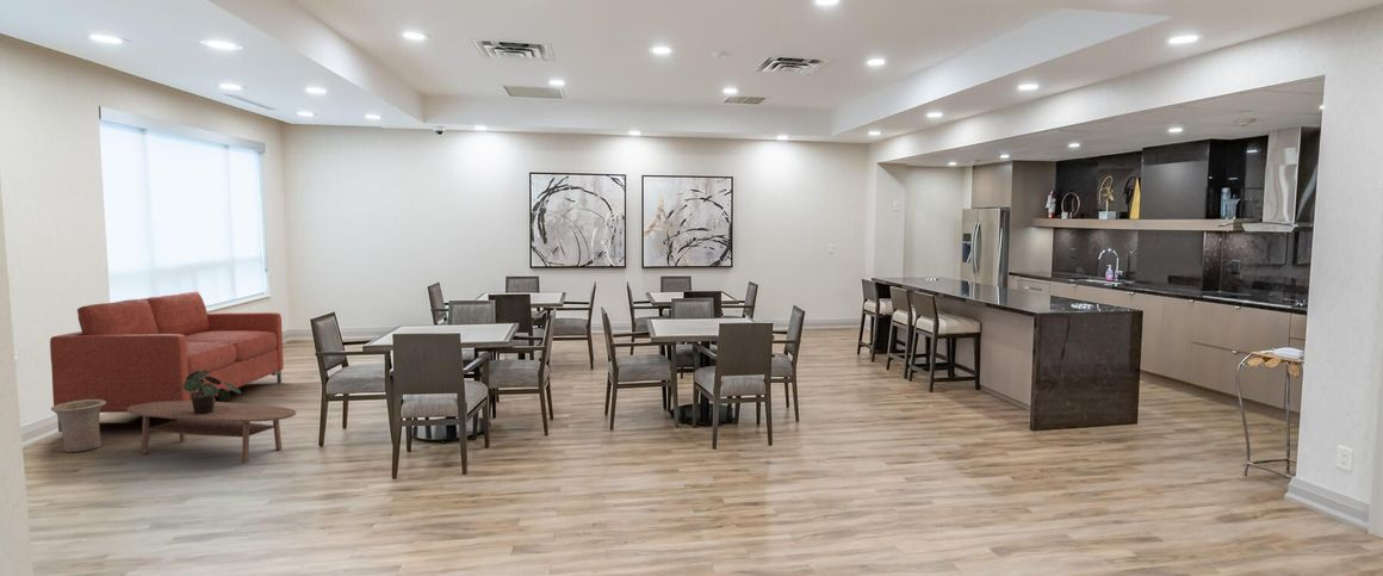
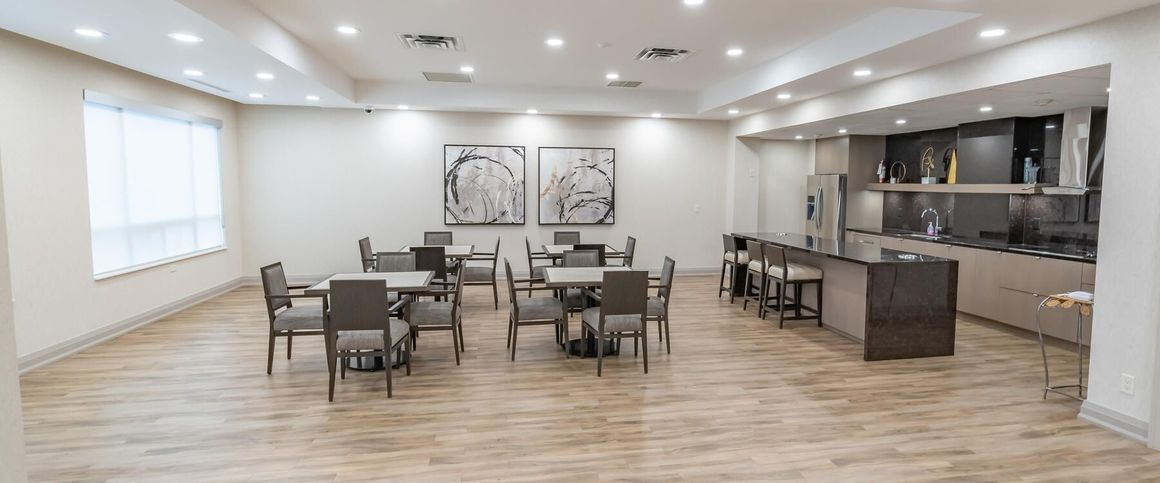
- coffee table [126,401,297,463]
- potted plant [172,371,242,414]
- sofa [49,291,285,433]
- vase [50,400,106,453]
